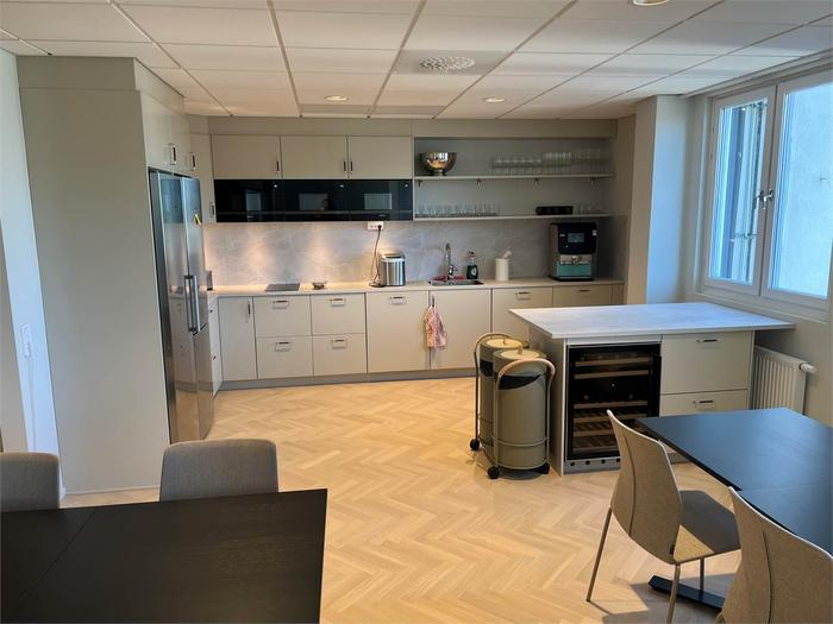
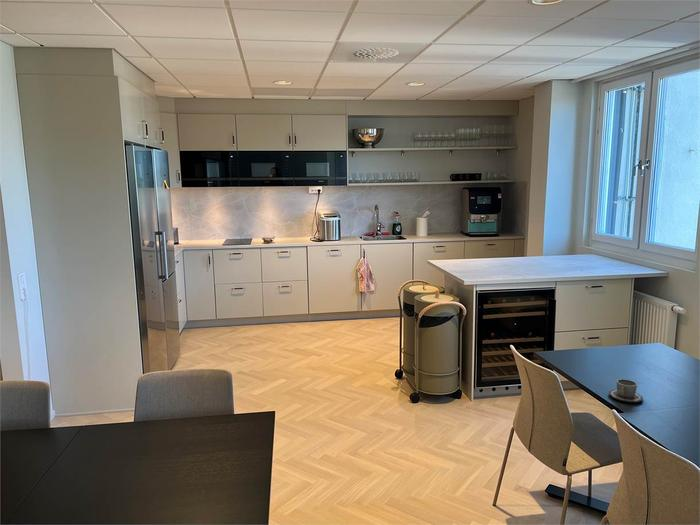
+ cup [608,378,644,403]
